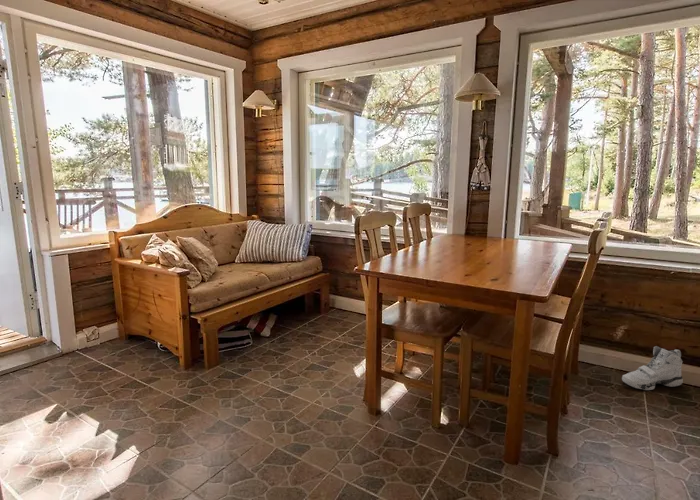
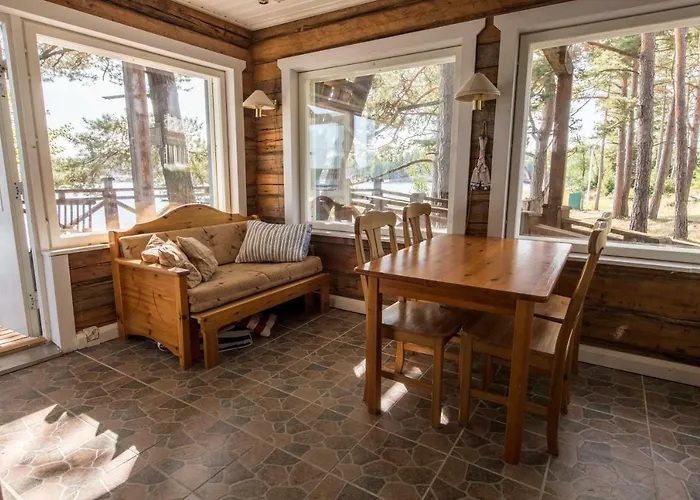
- sneaker [621,345,684,391]
